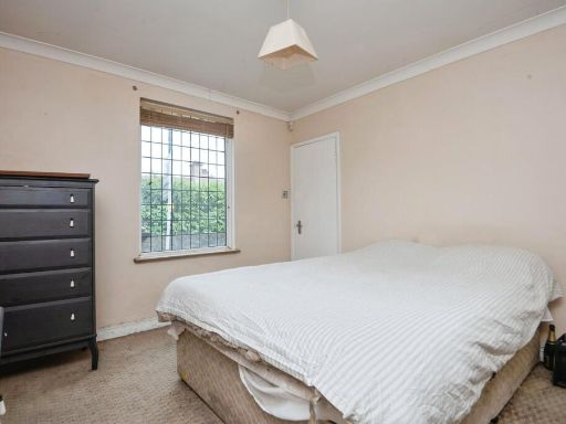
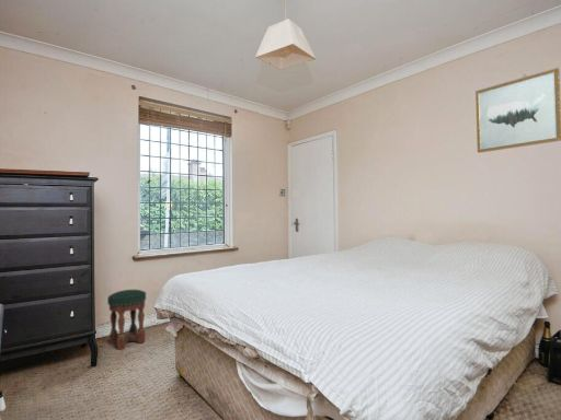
+ stool [106,289,147,351]
+ wall art [474,67,561,154]
